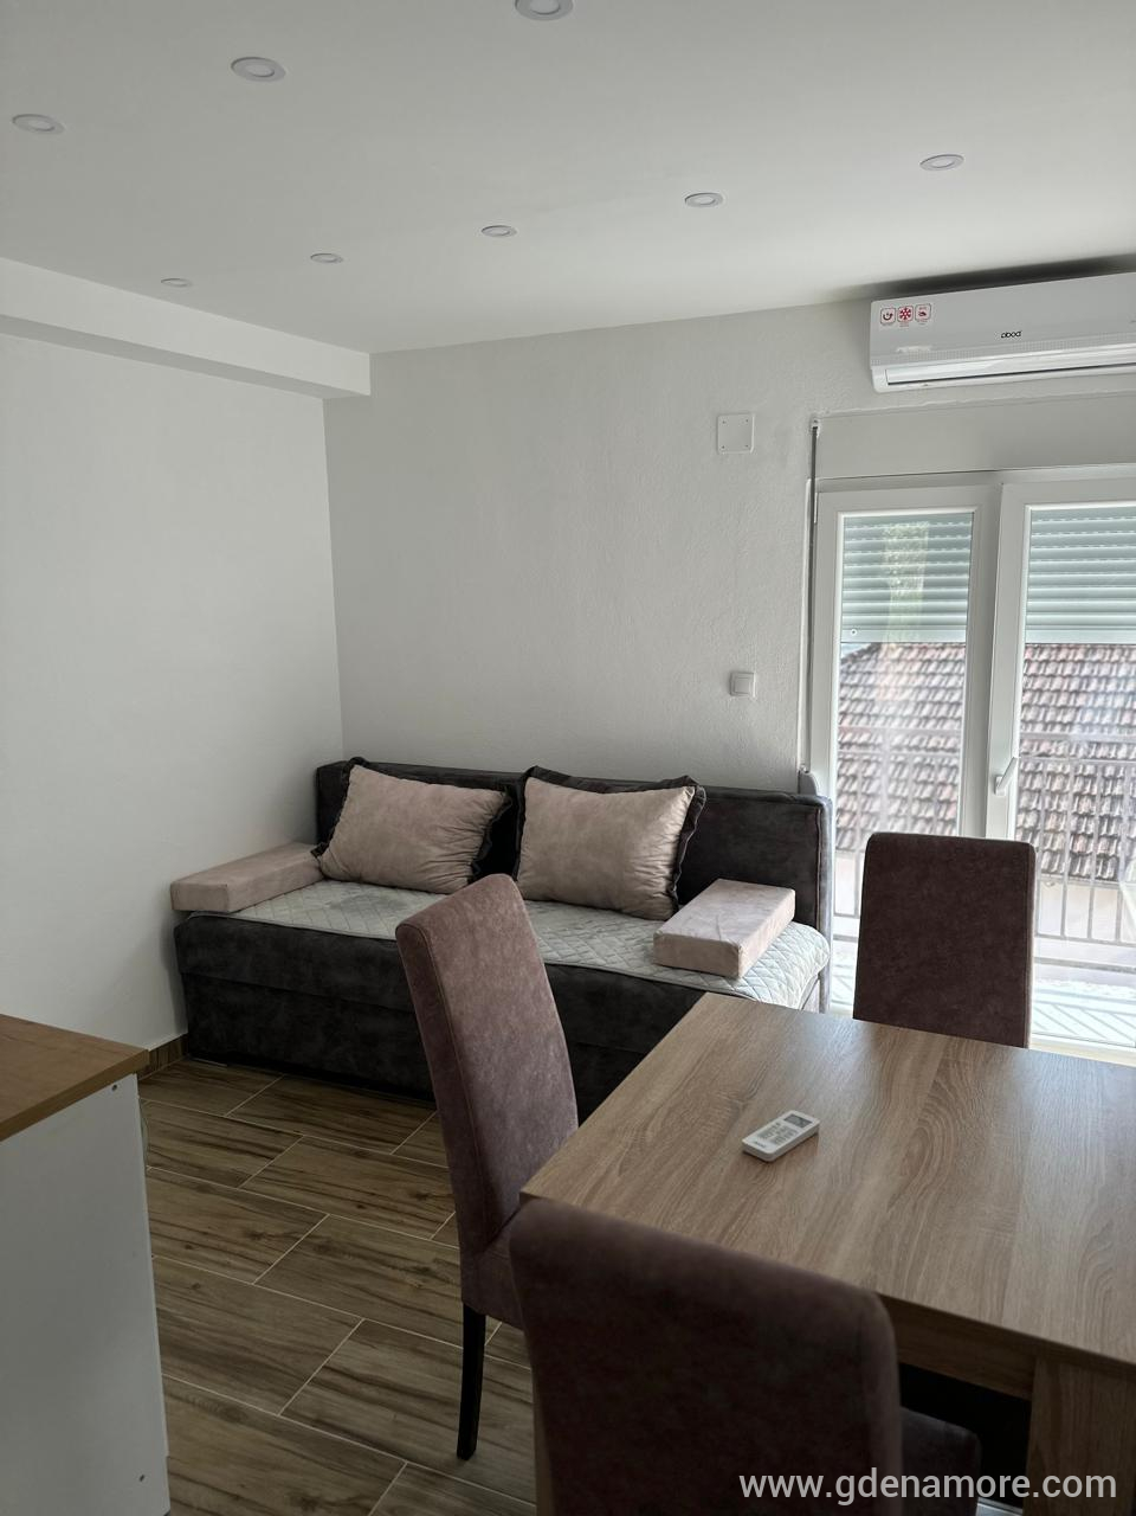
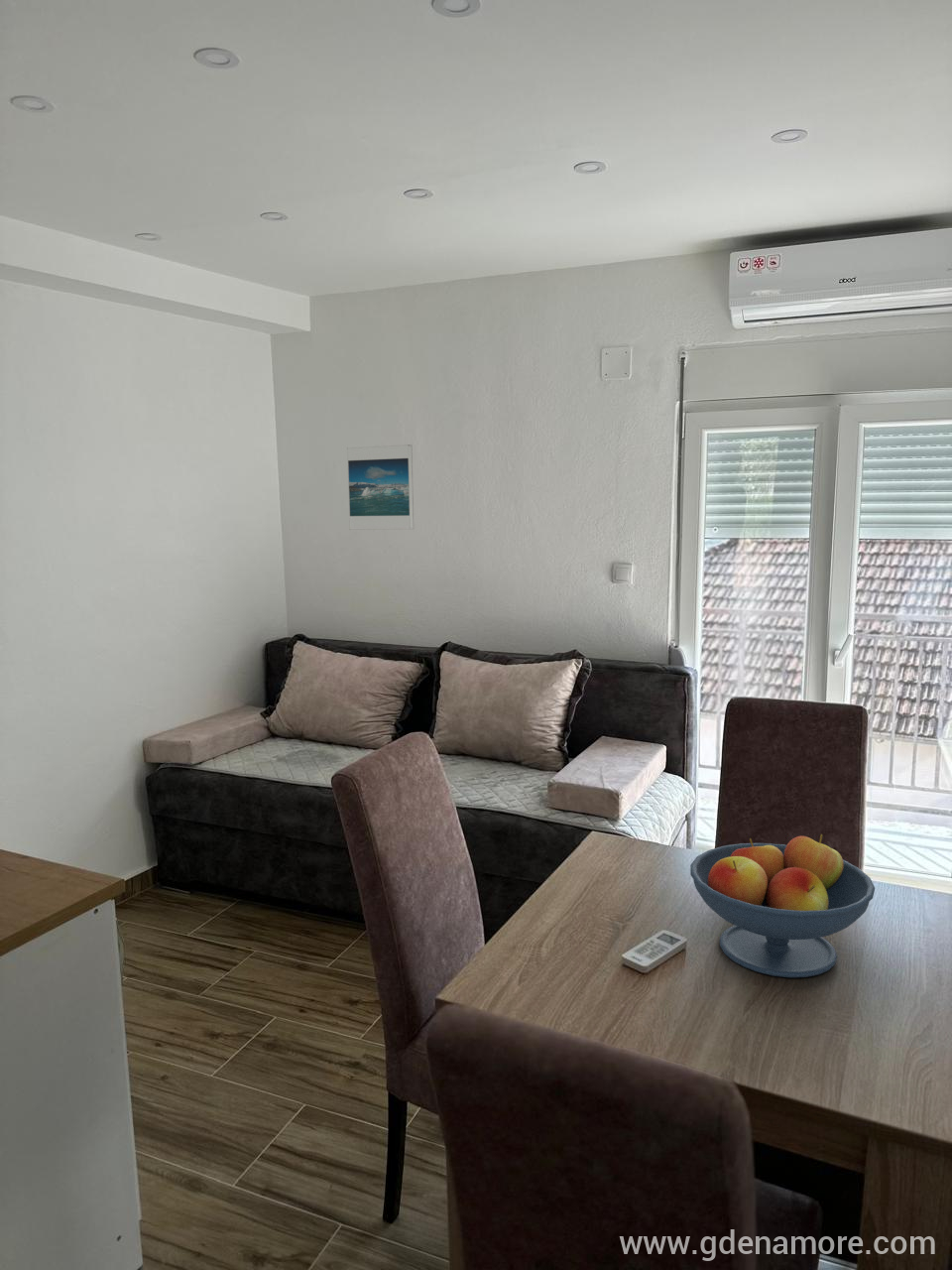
+ fruit bowl [689,833,876,978]
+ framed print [346,444,415,531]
